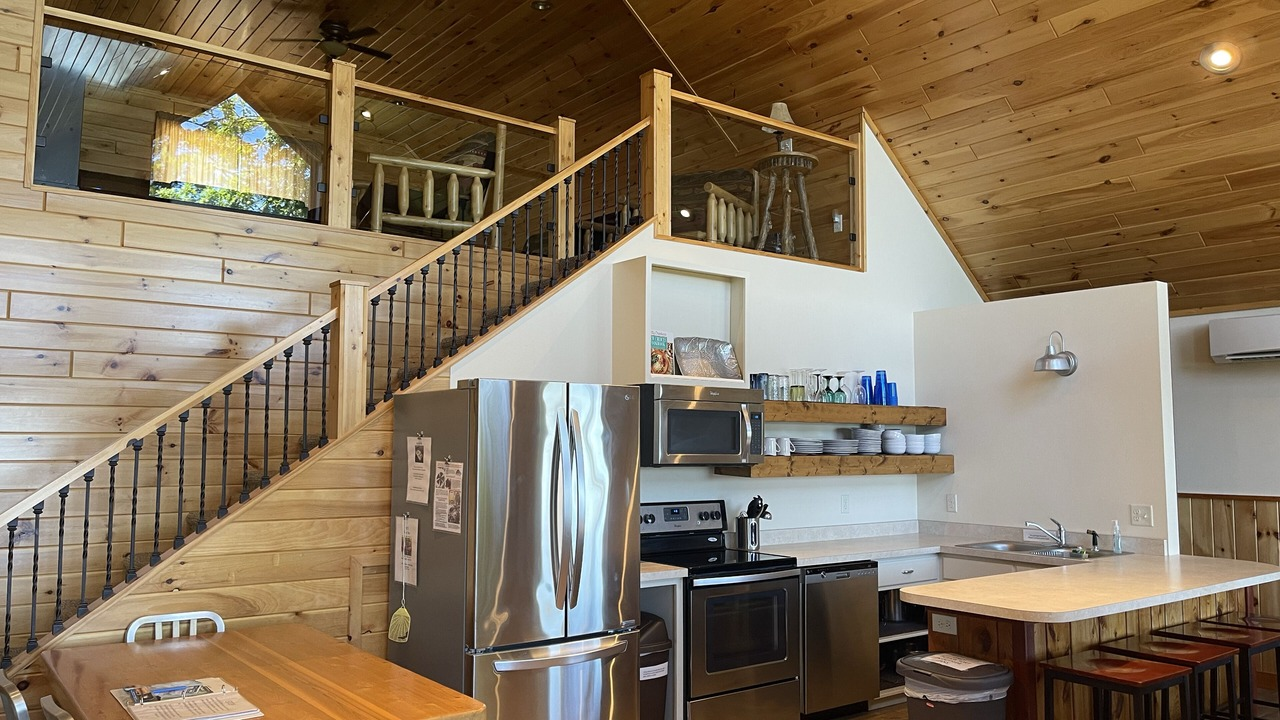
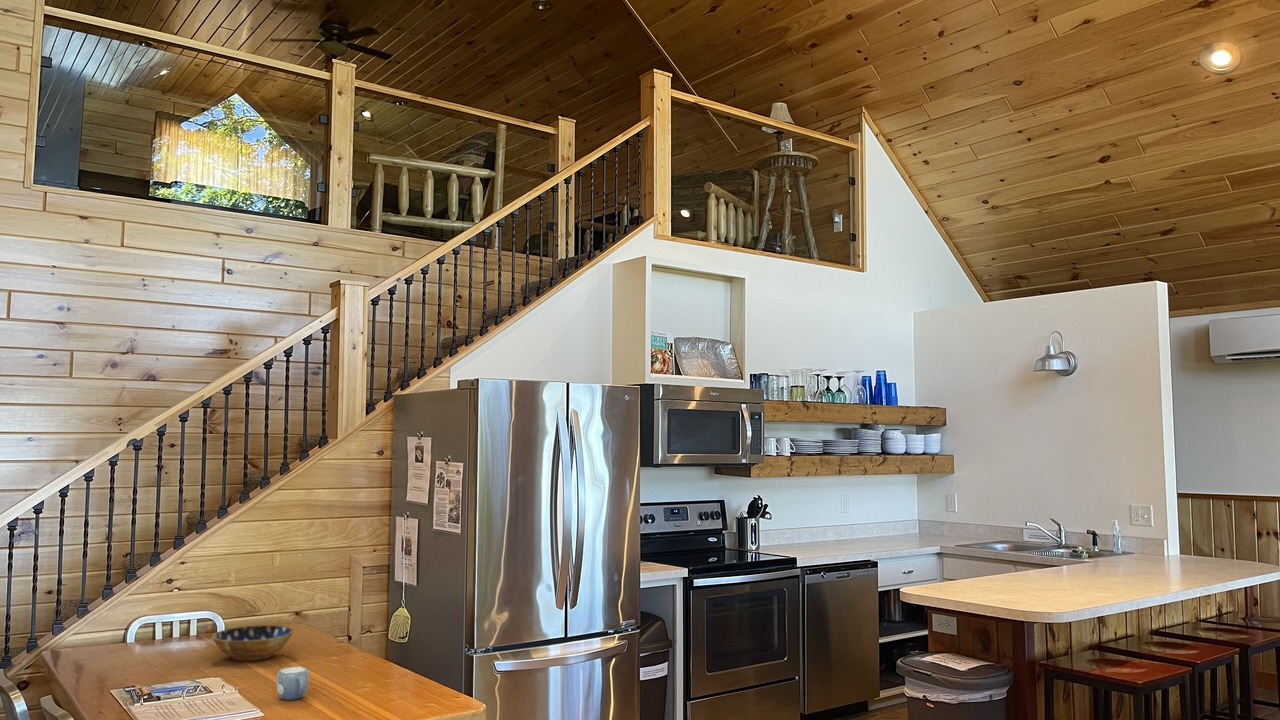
+ bowl [211,624,294,662]
+ mug [276,666,310,701]
